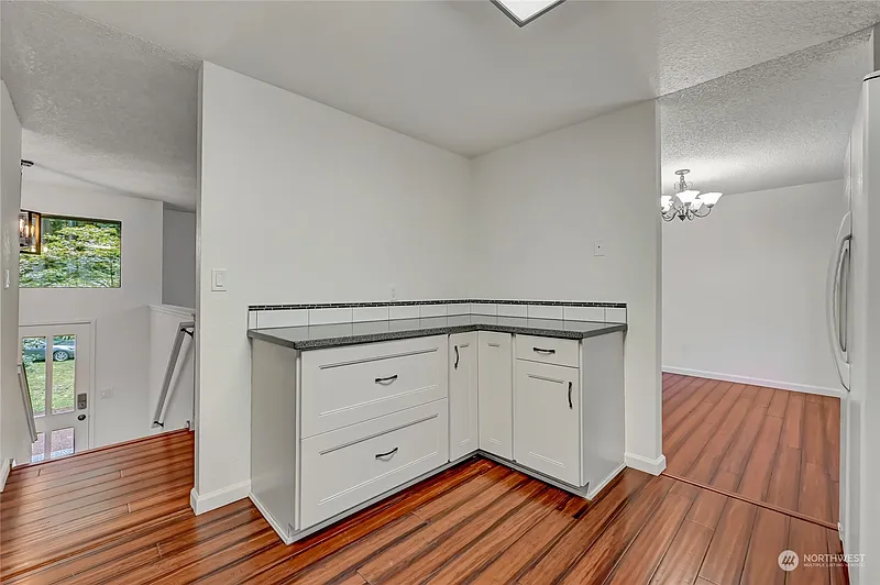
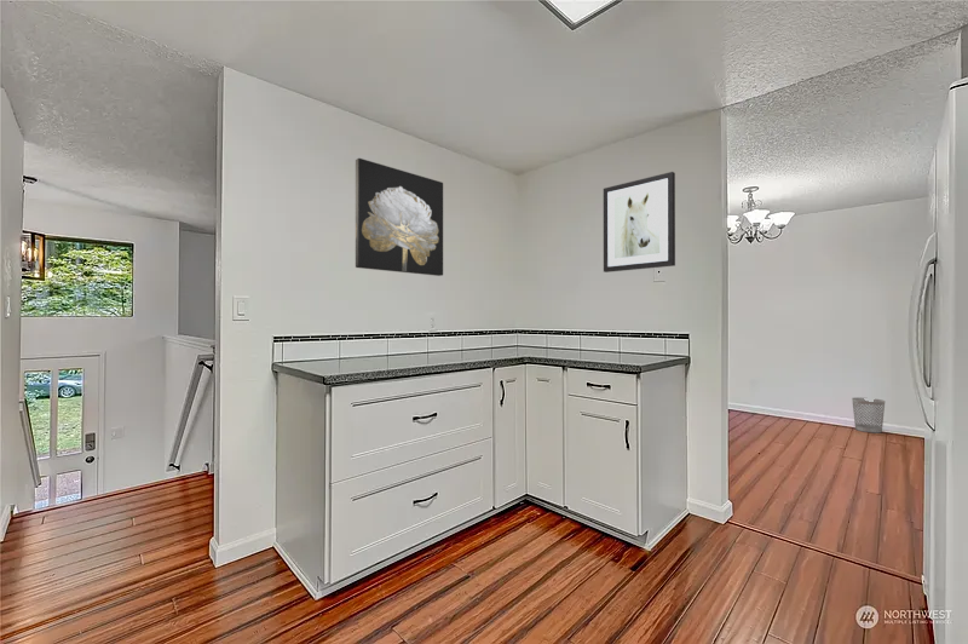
+ wall art [355,157,444,277]
+ wastebasket [851,397,886,435]
+ wall art [603,171,676,274]
